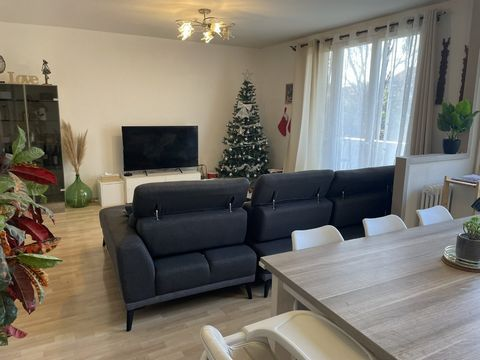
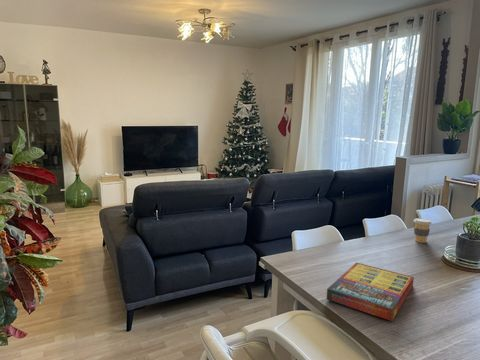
+ coffee cup [413,217,433,244]
+ game compilation box [326,262,415,322]
